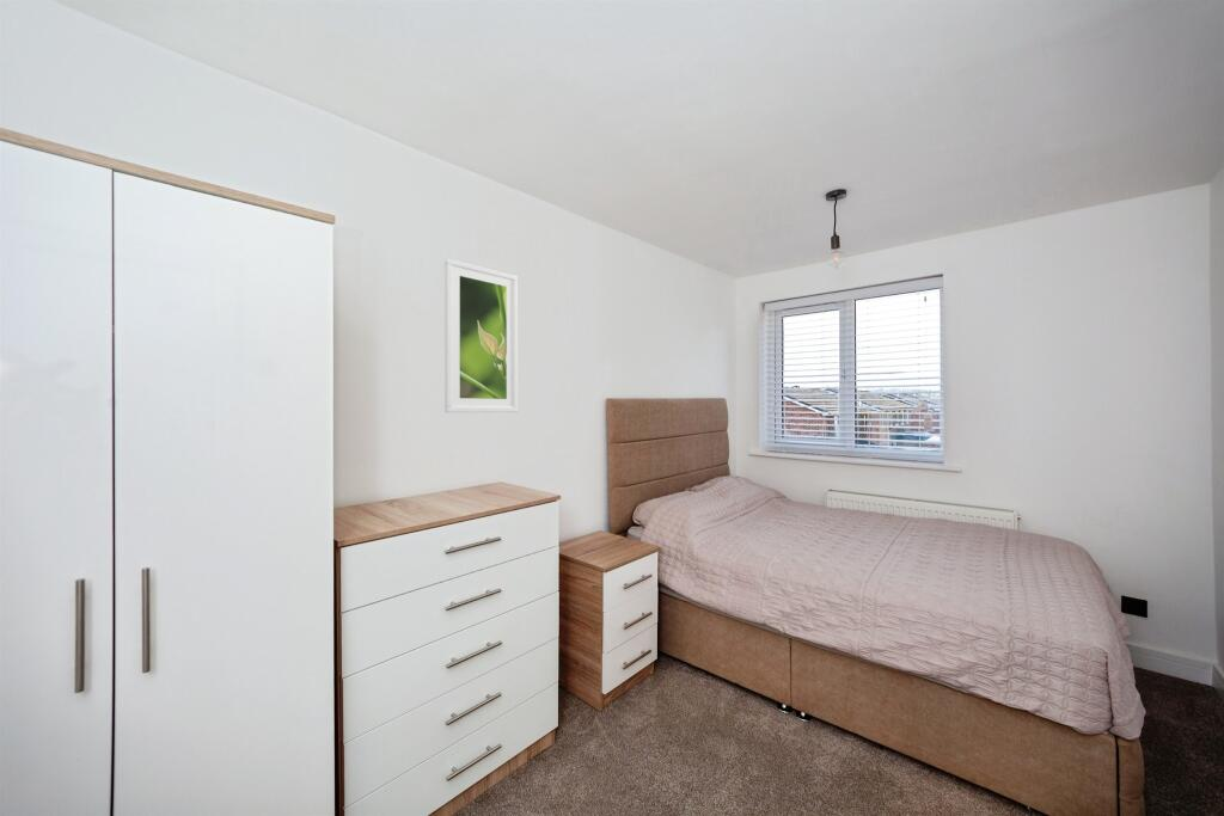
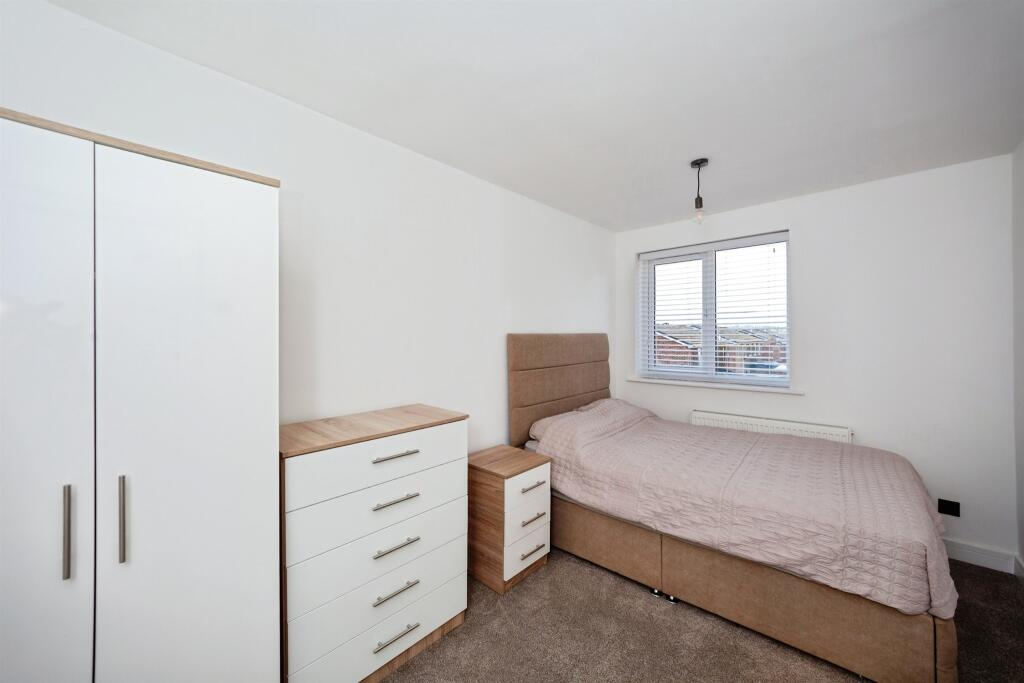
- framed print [443,257,519,413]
